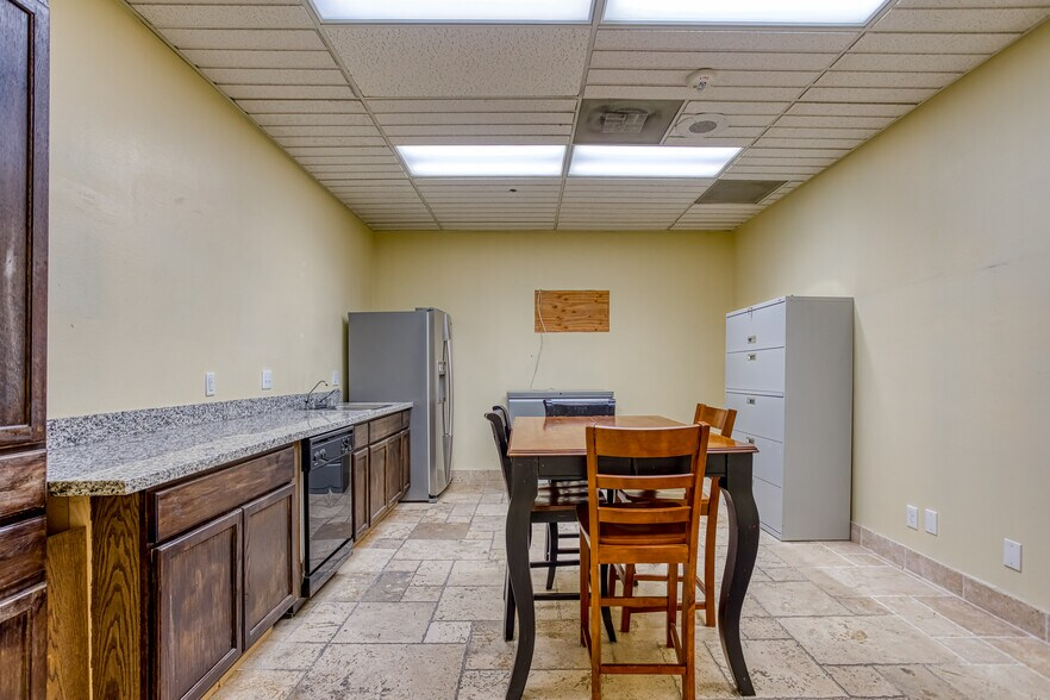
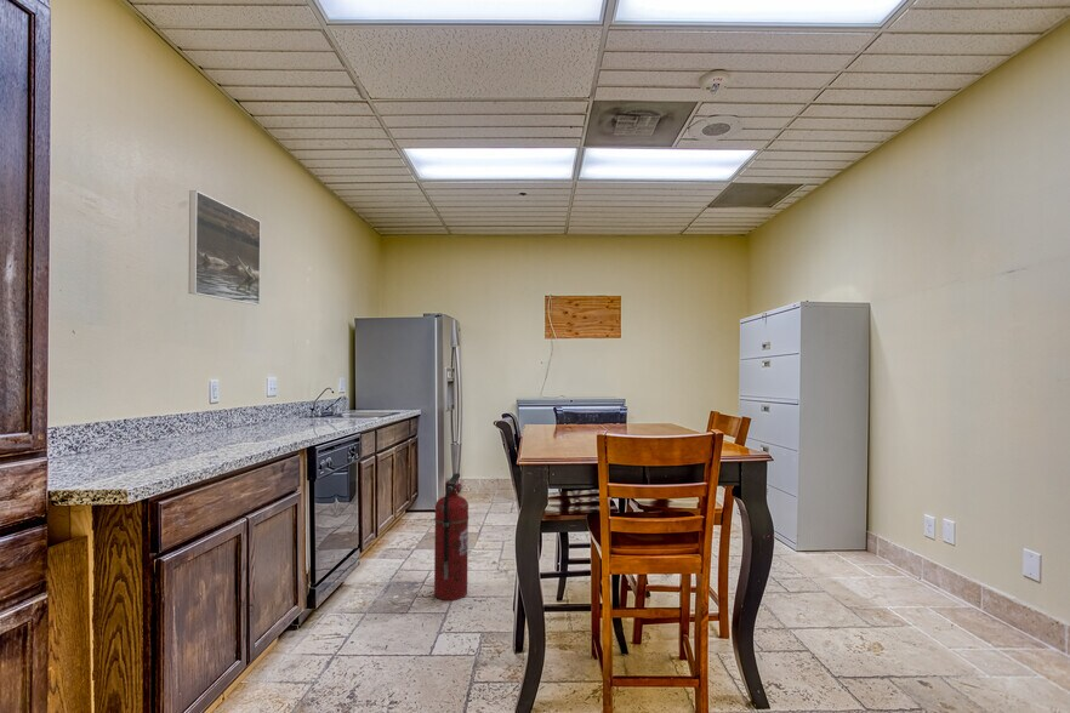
+ fire extinguisher [433,472,469,601]
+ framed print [188,189,262,306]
